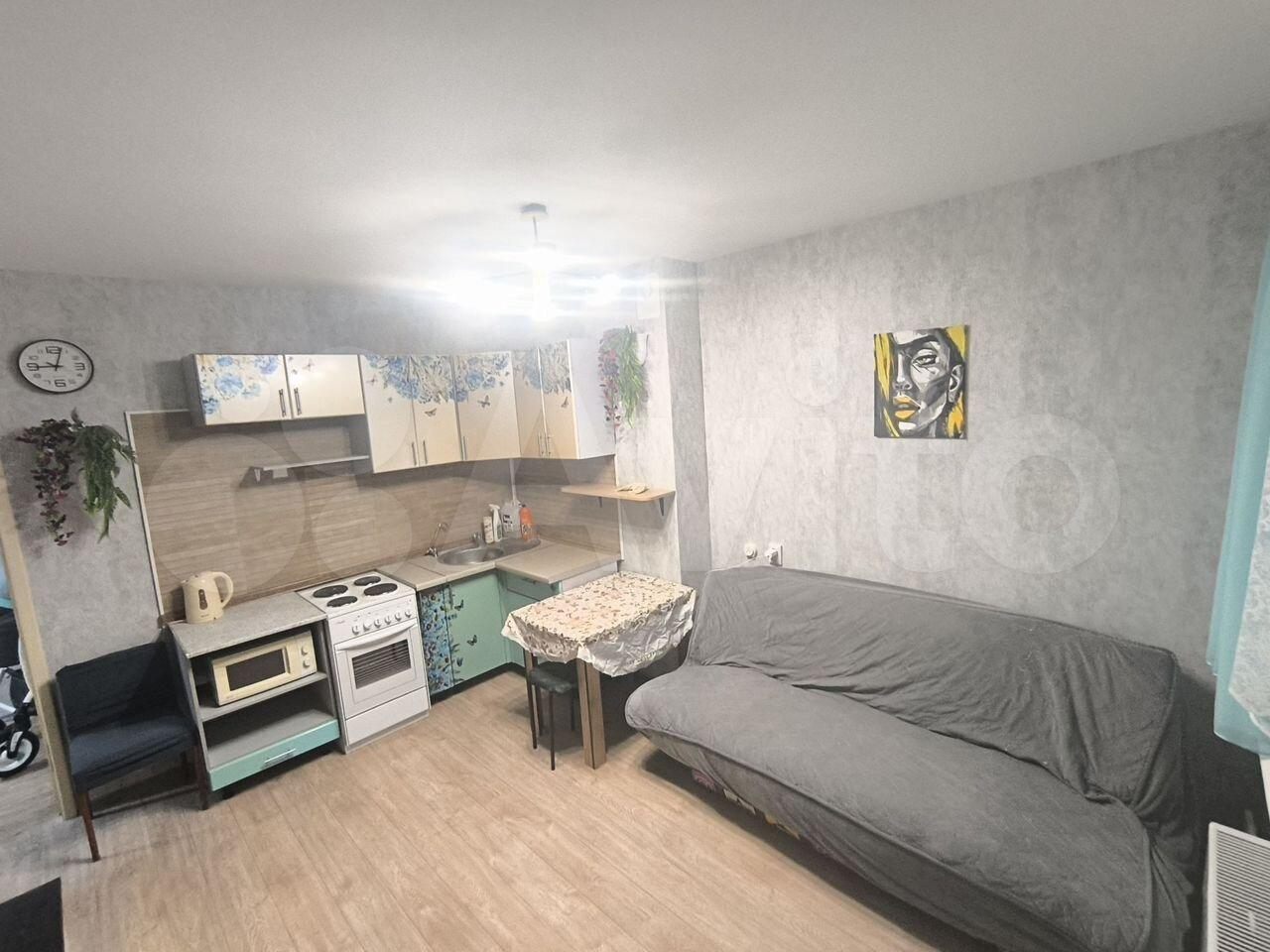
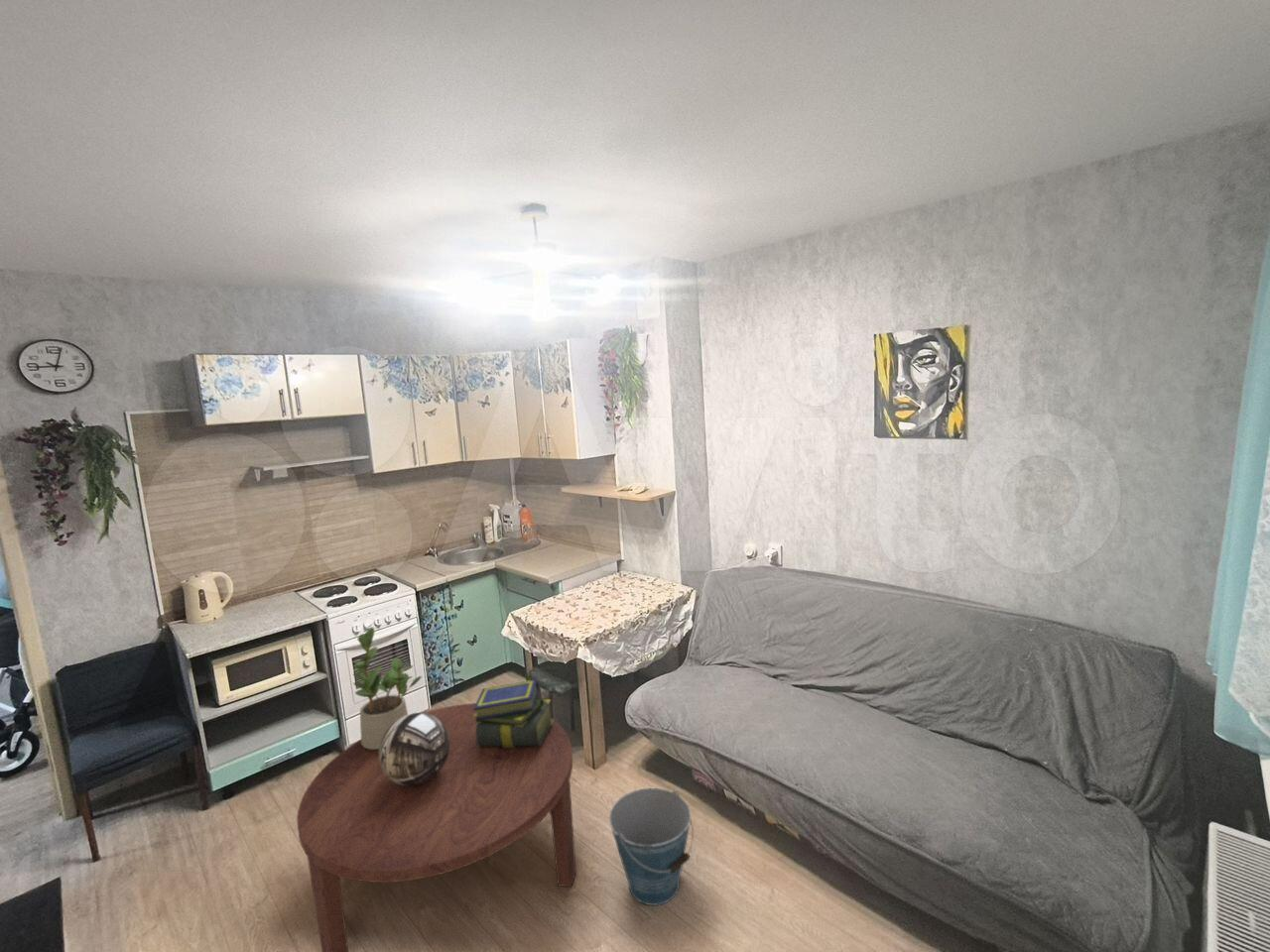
+ bucket [608,787,695,906]
+ potted plant [352,627,423,750]
+ coffee table [296,702,577,952]
+ stack of books [473,678,554,748]
+ decorative bowl [379,712,449,785]
